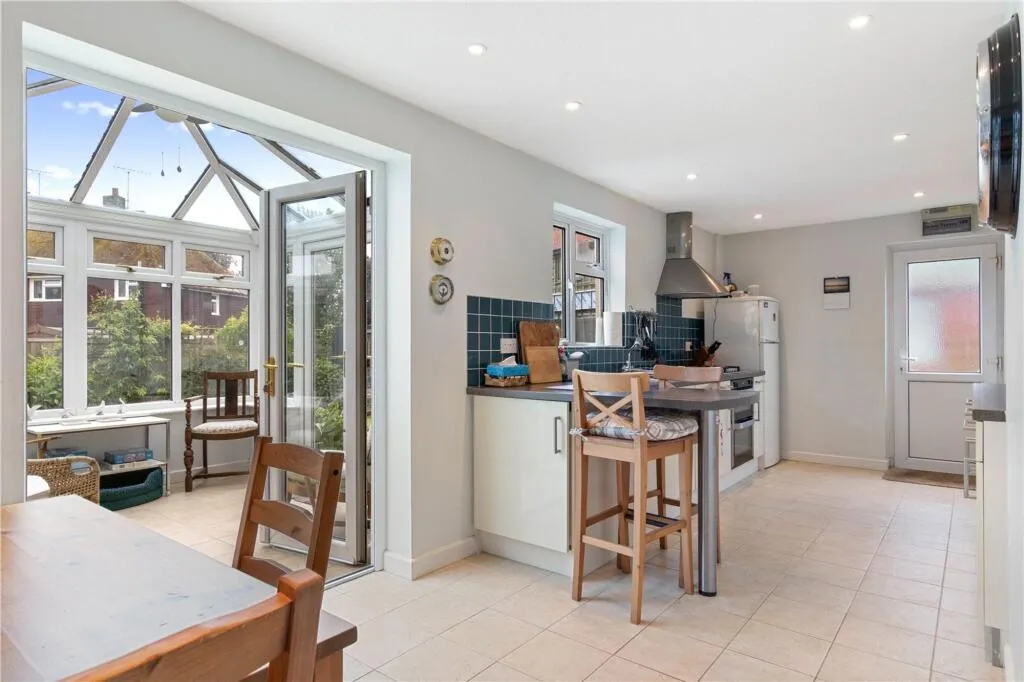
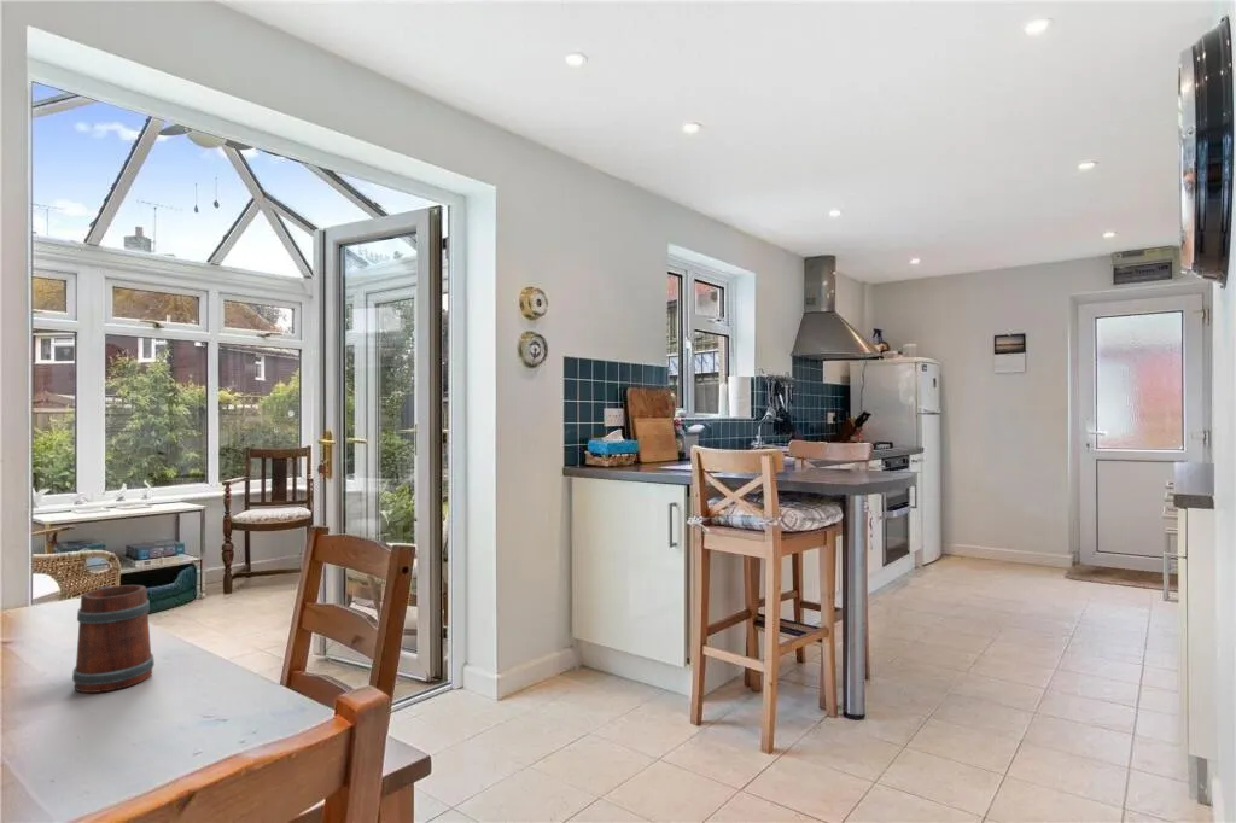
+ mug [71,584,156,694]
